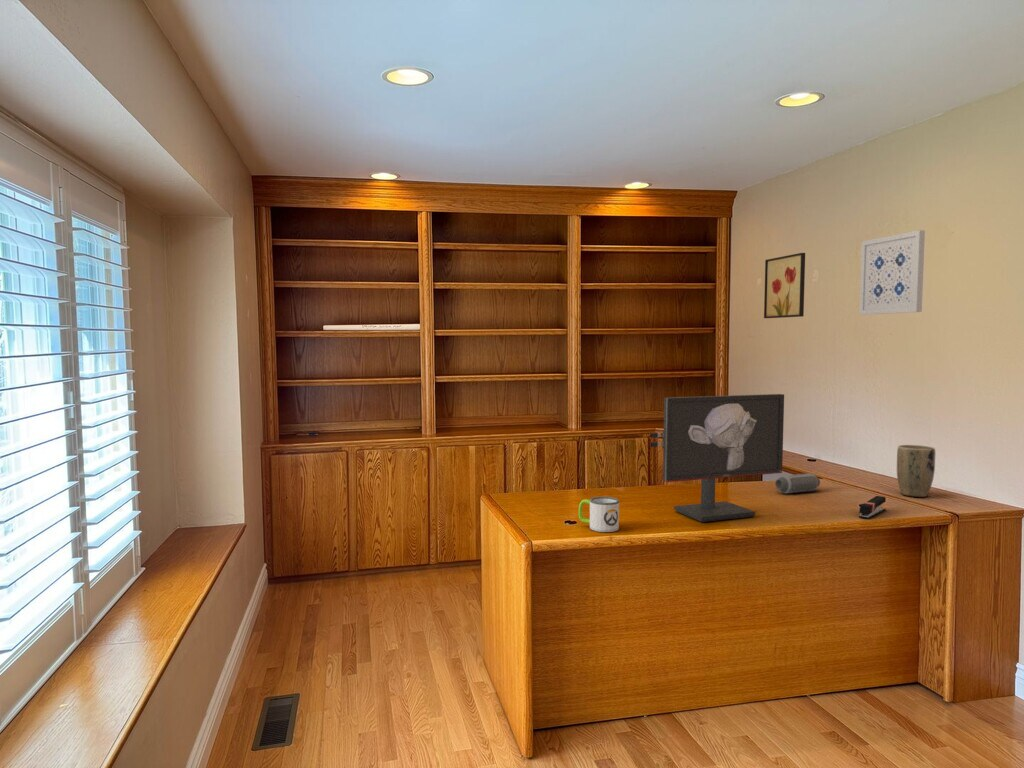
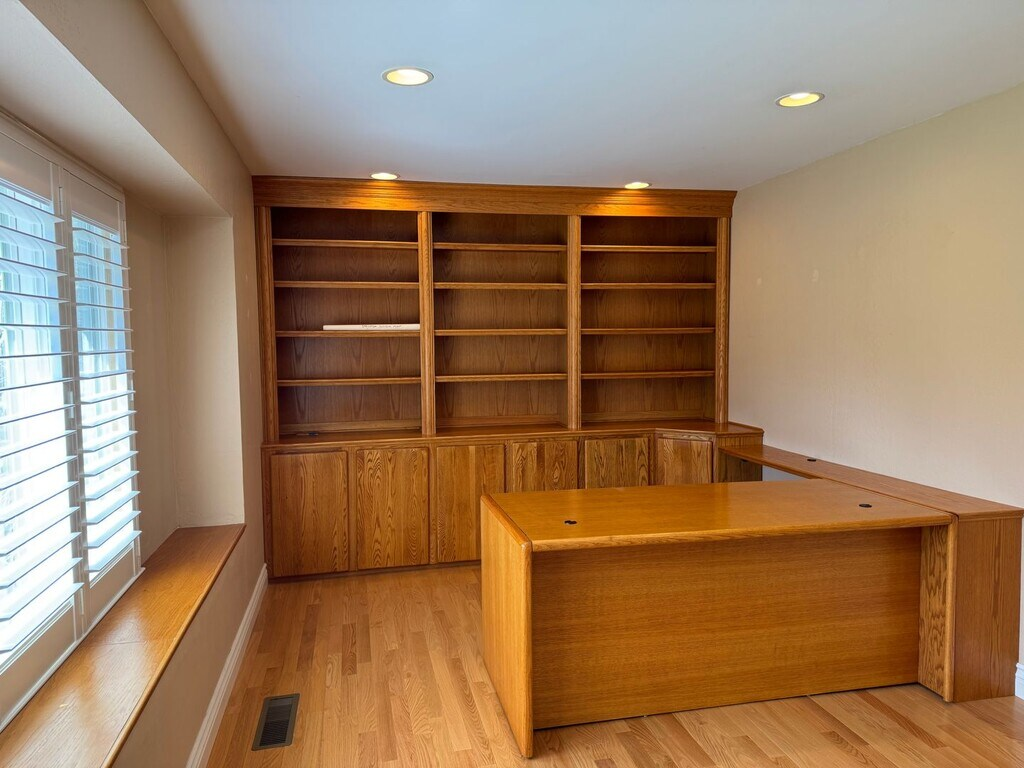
- plant pot [896,444,936,498]
- wall art [763,252,806,319]
- stapler [858,495,887,520]
- wall art [858,229,926,316]
- monitor [649,393,785,523]
- mug [577,496,620,533]
- speaker [774,472,821,494]
